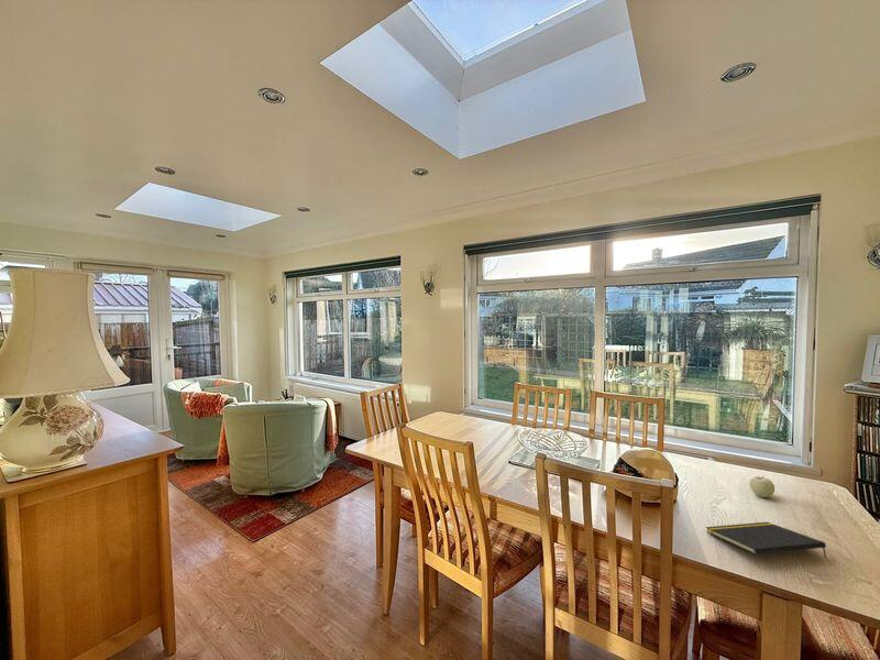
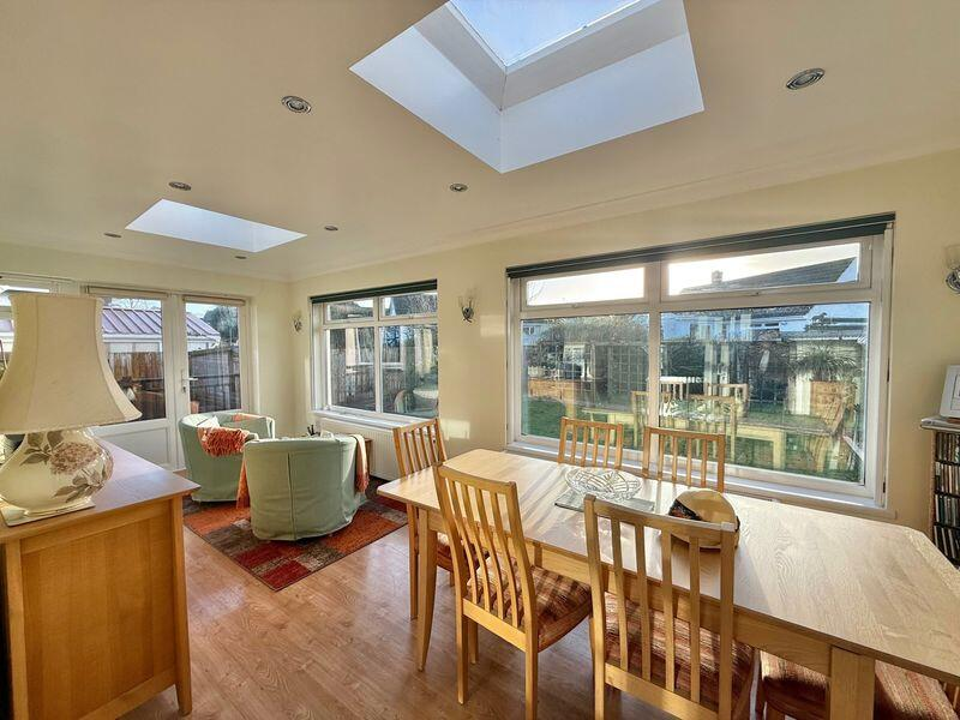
- fruit [748,475,776,498]
- notepad [704,521,827,559]
